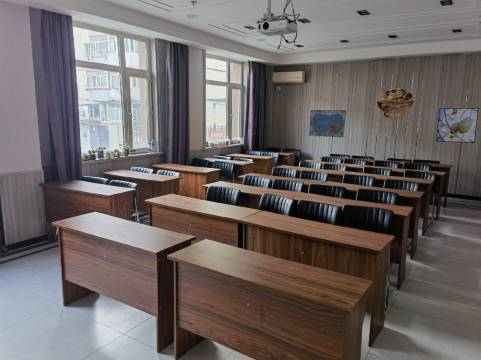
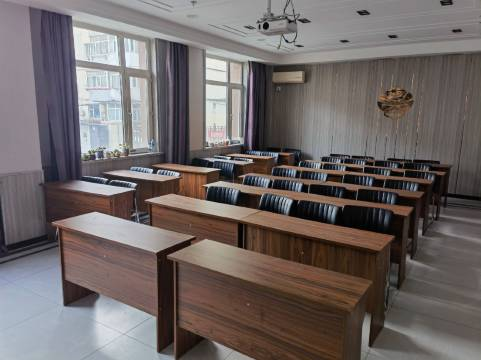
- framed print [435,107,480,144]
- world map [308,109,347,138]
